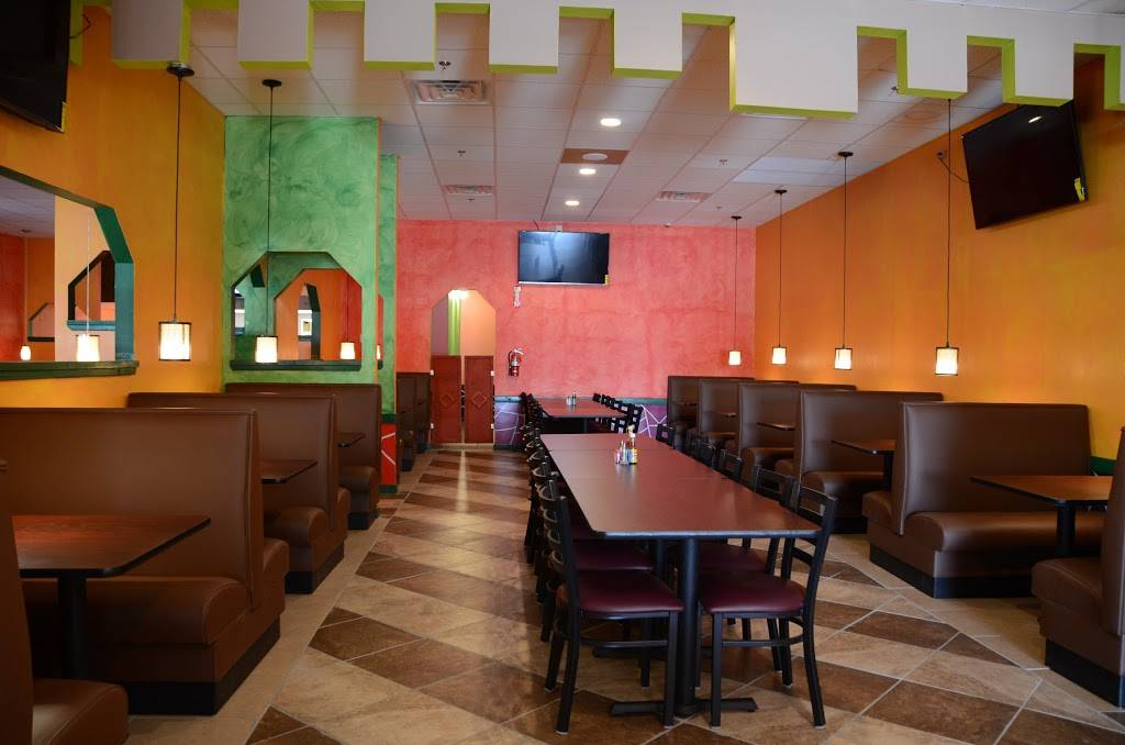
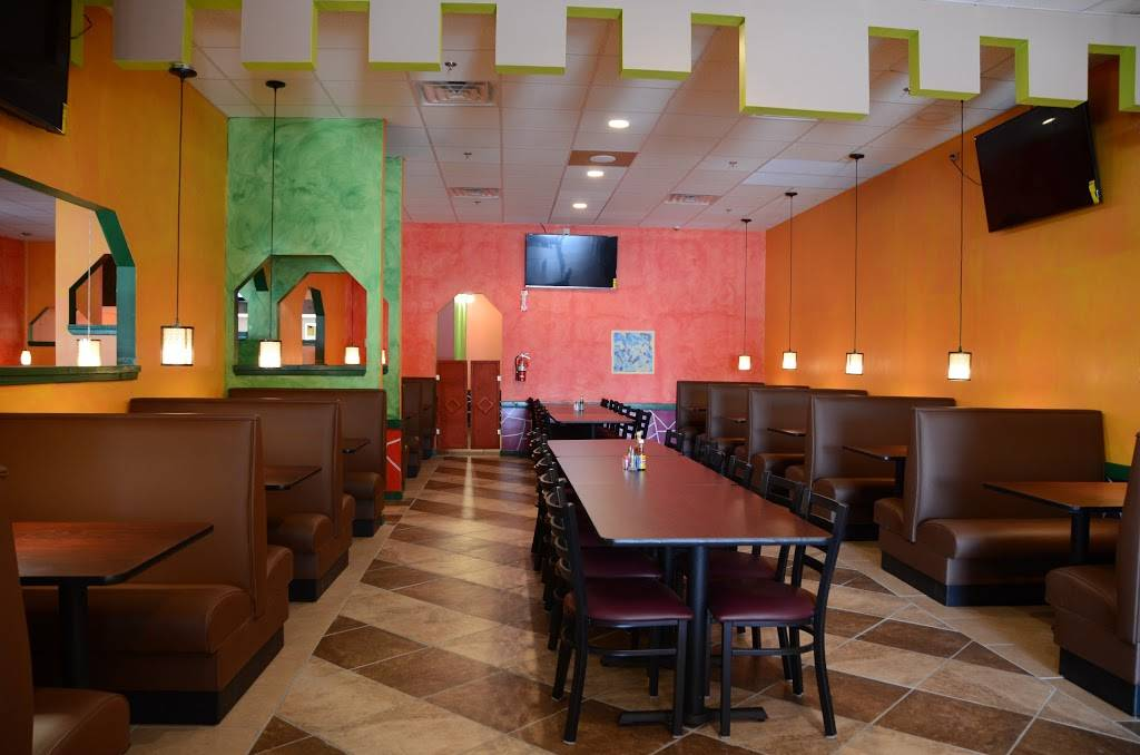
+ wall art [610,330,656,375]
